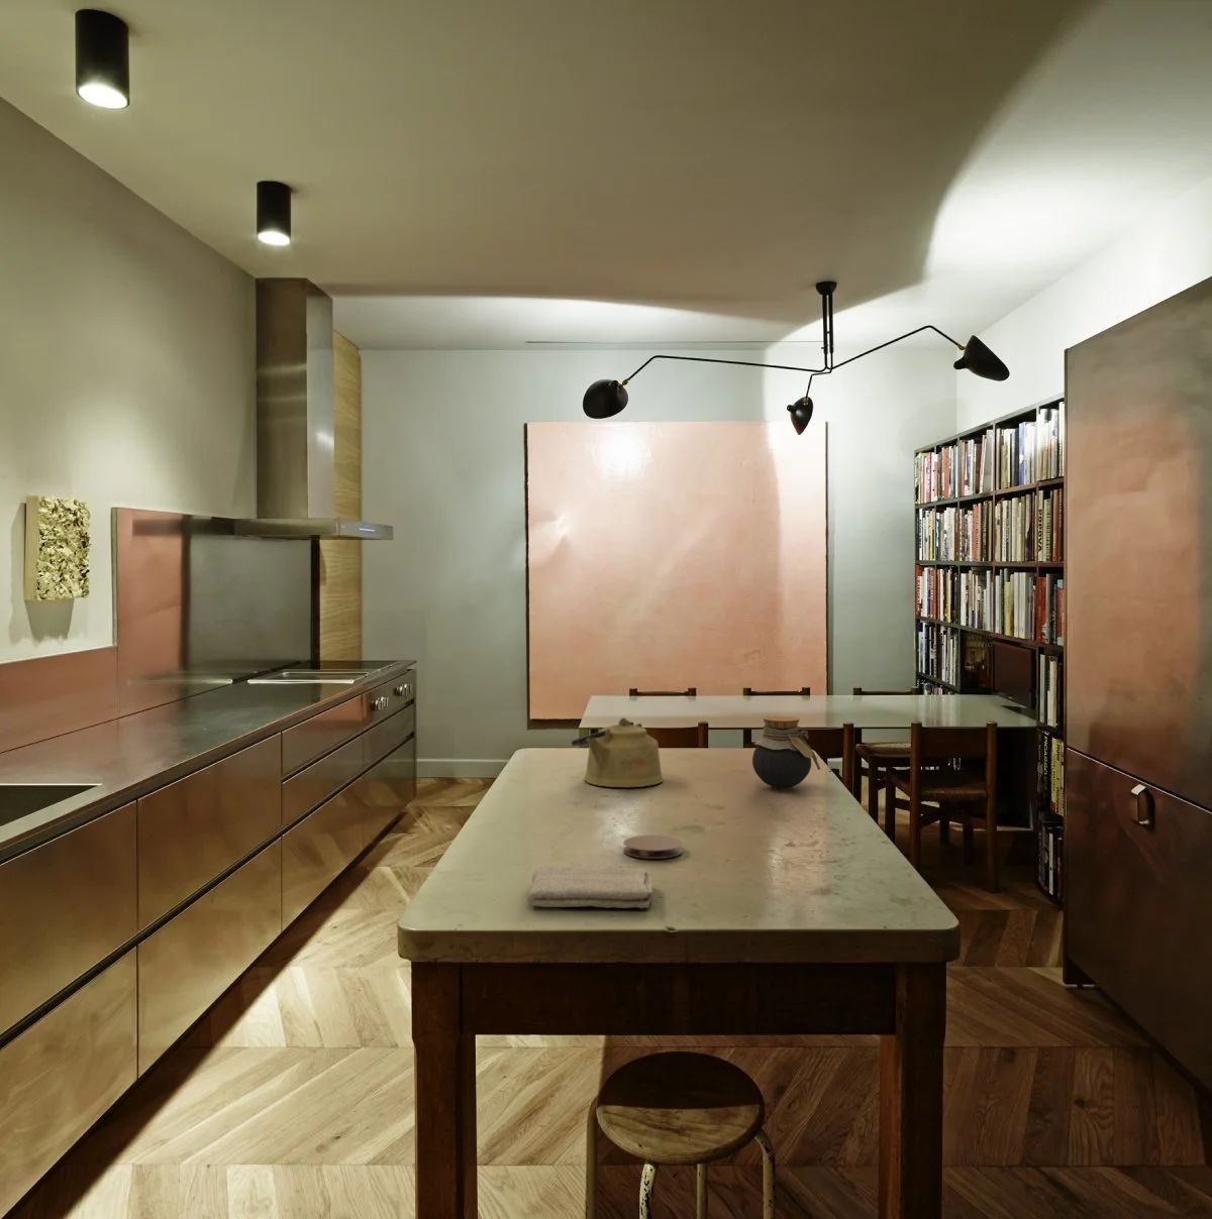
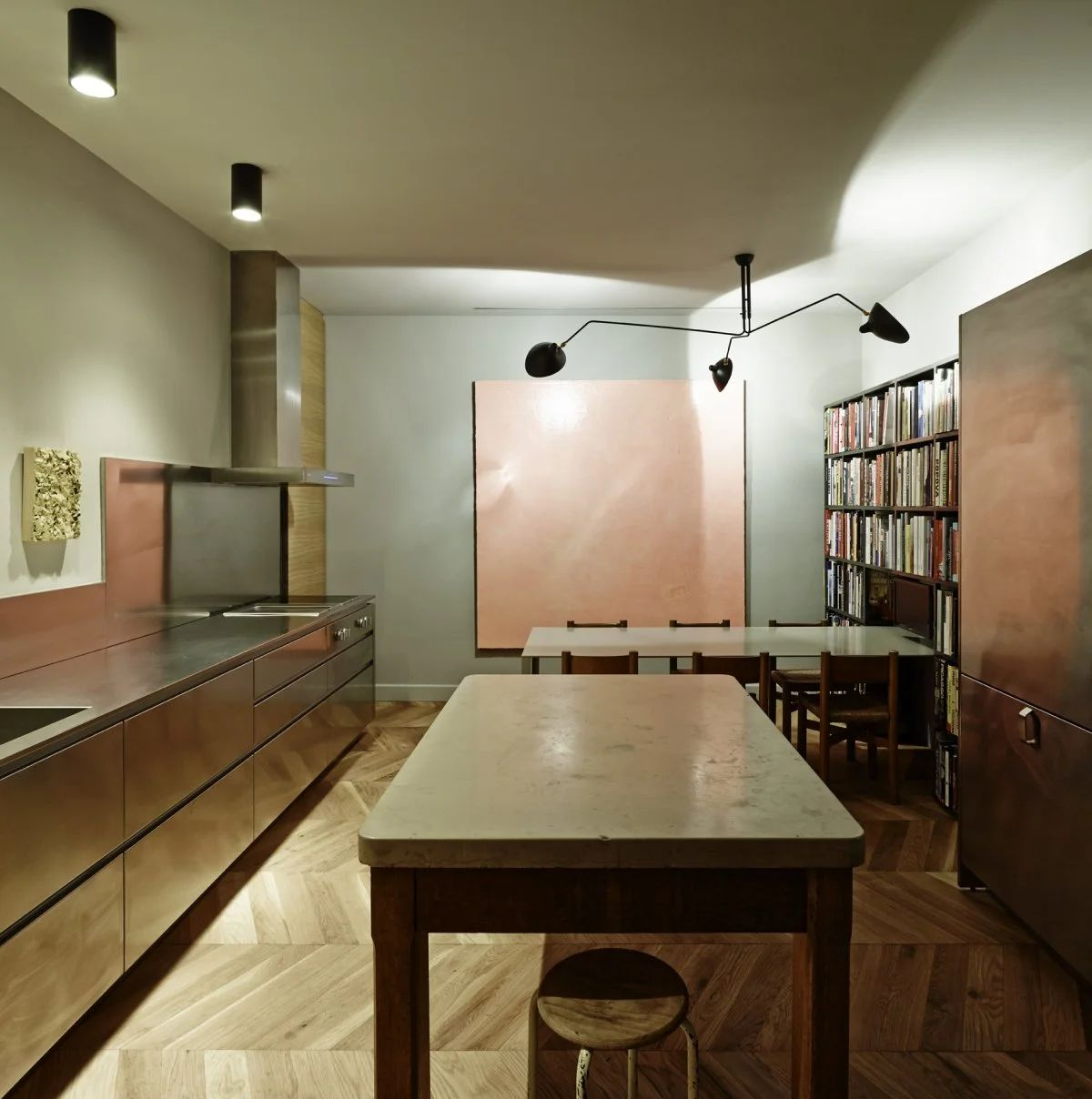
- coaster [623,834,684,860]
- jar [751,715,821,789]
- kettle [570,717,665,789]
- washcloth [526,864,656,910]
